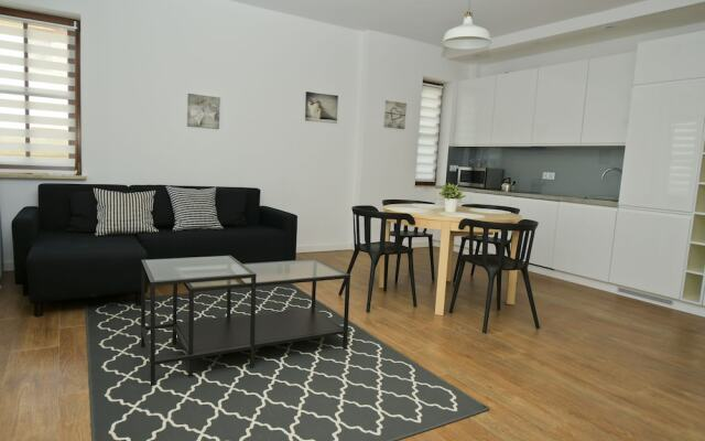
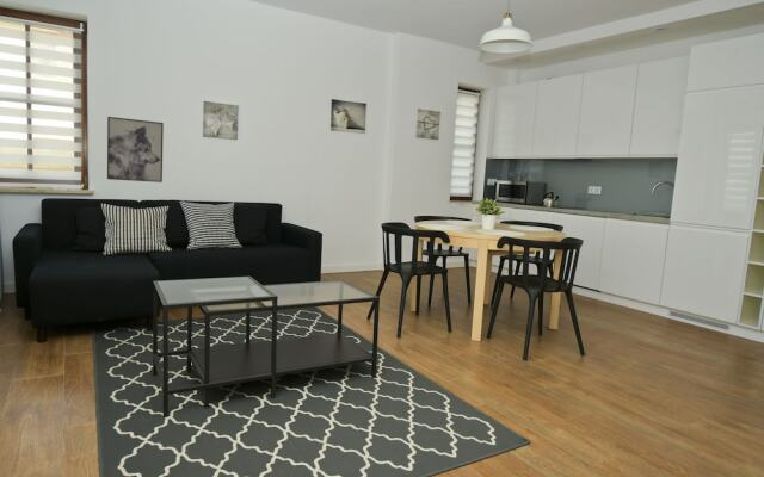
+ wall art [106,116,165,184]
